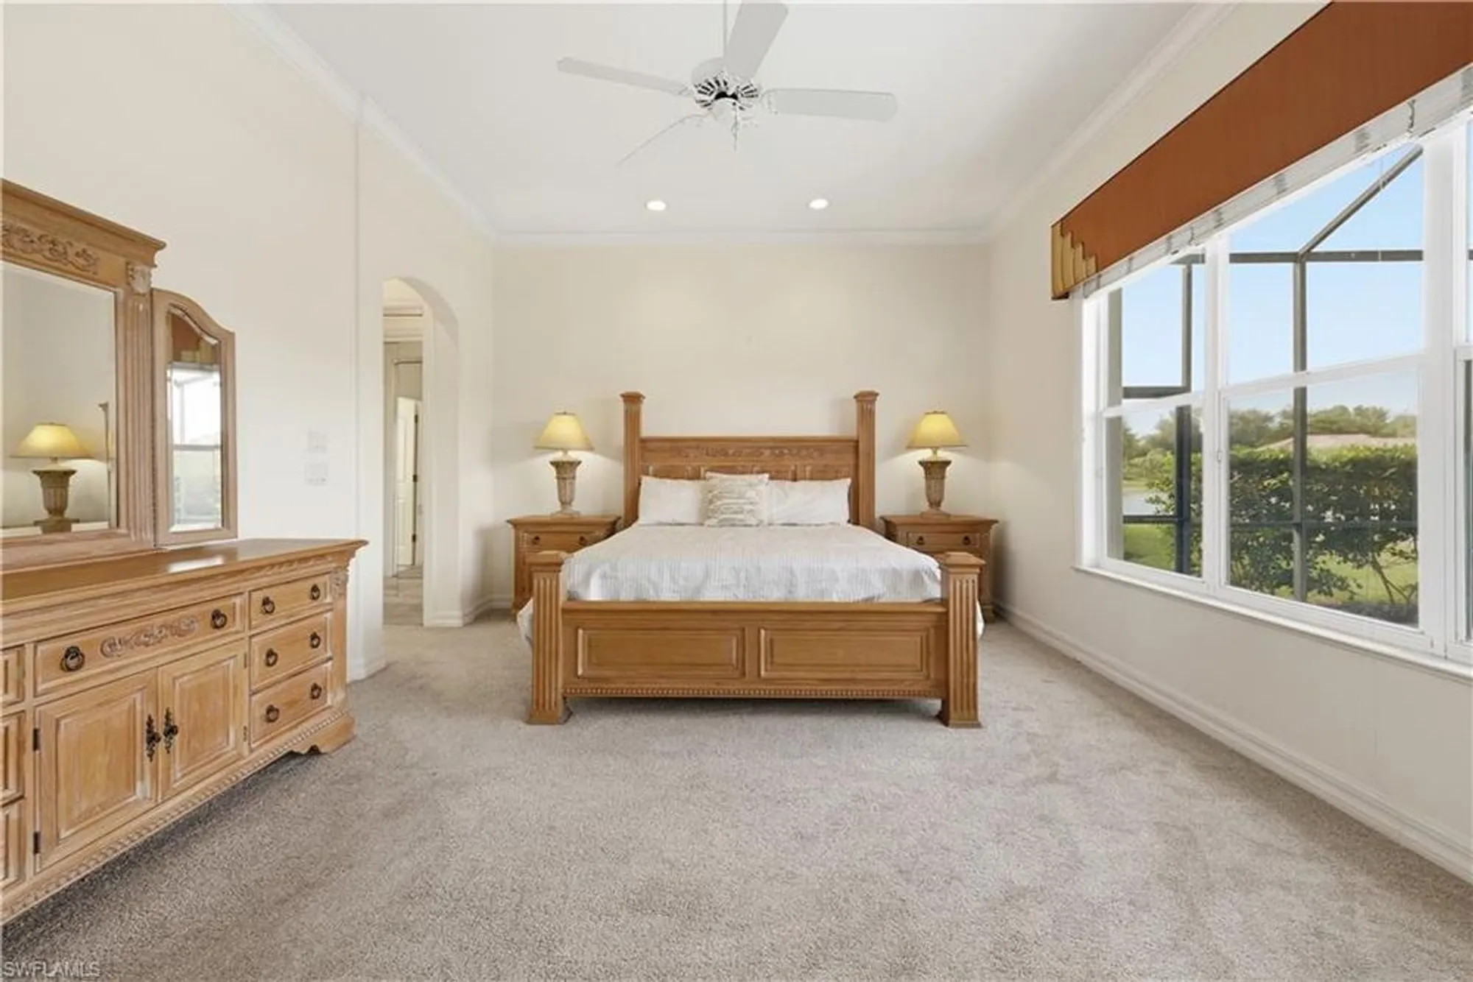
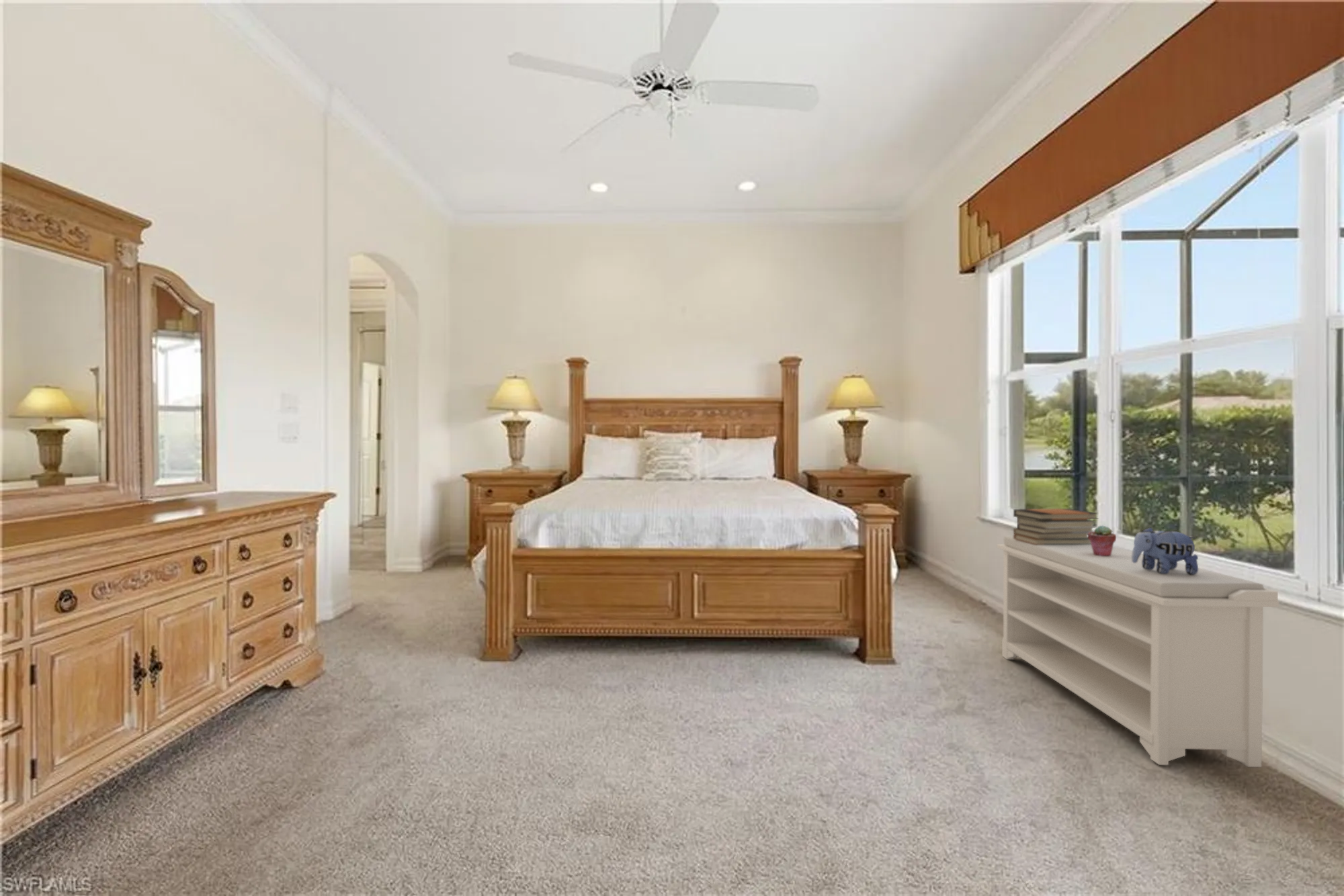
+ plush toy [1132,526,1199,575]
+ potted succulent [1087,525,1117,556]
+ book stack [1013,508,1099,545]
+ bench [997,535,1279,768]
